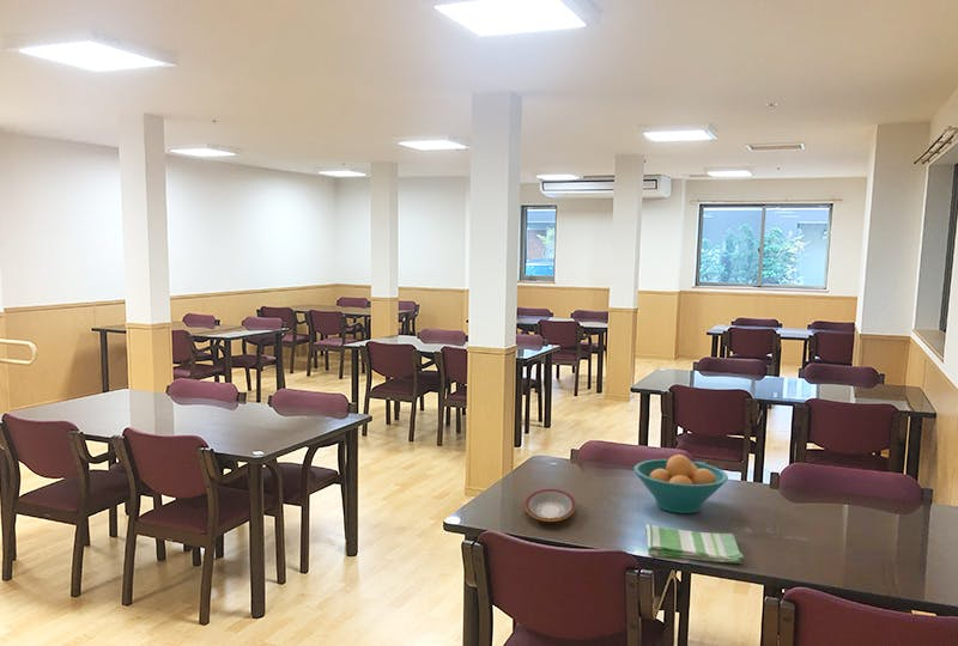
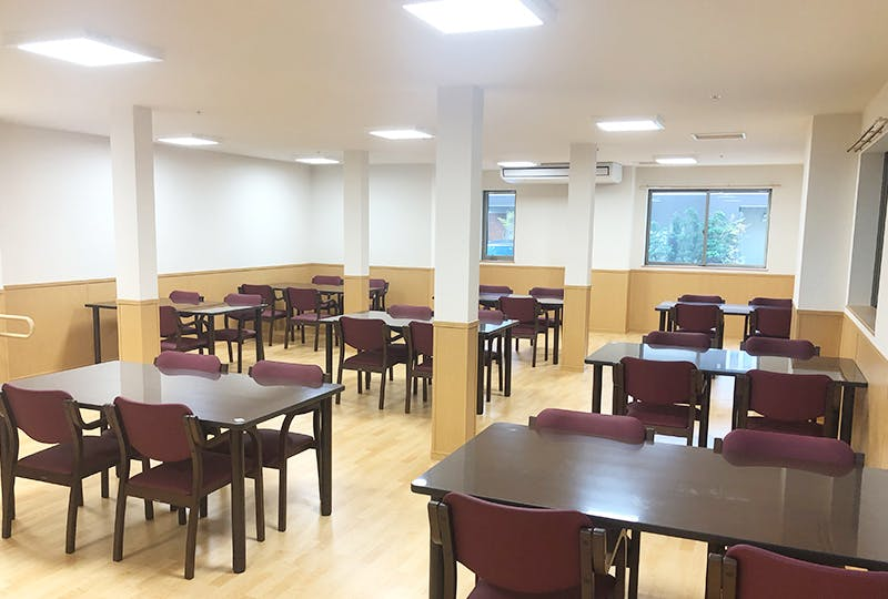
- plate [525,488,577,523]
- dish towel [644,523,745,565]
- fruit bowl [632,453,729,514]
